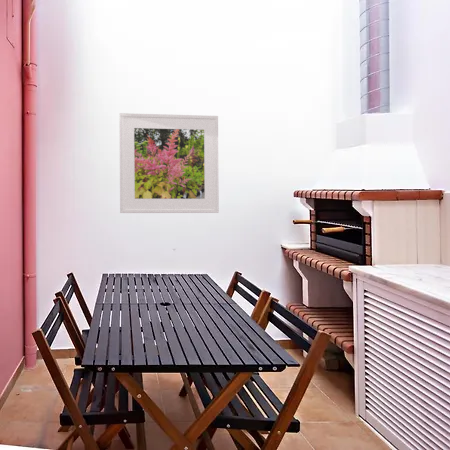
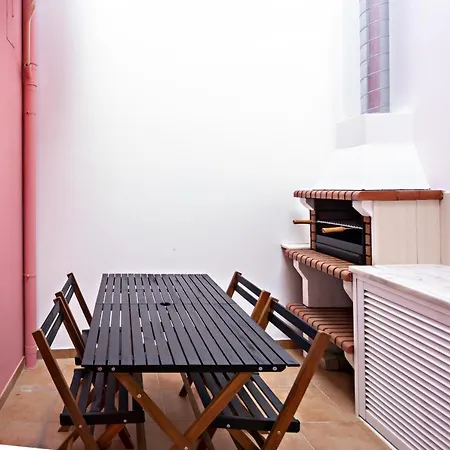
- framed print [118,112,220,214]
